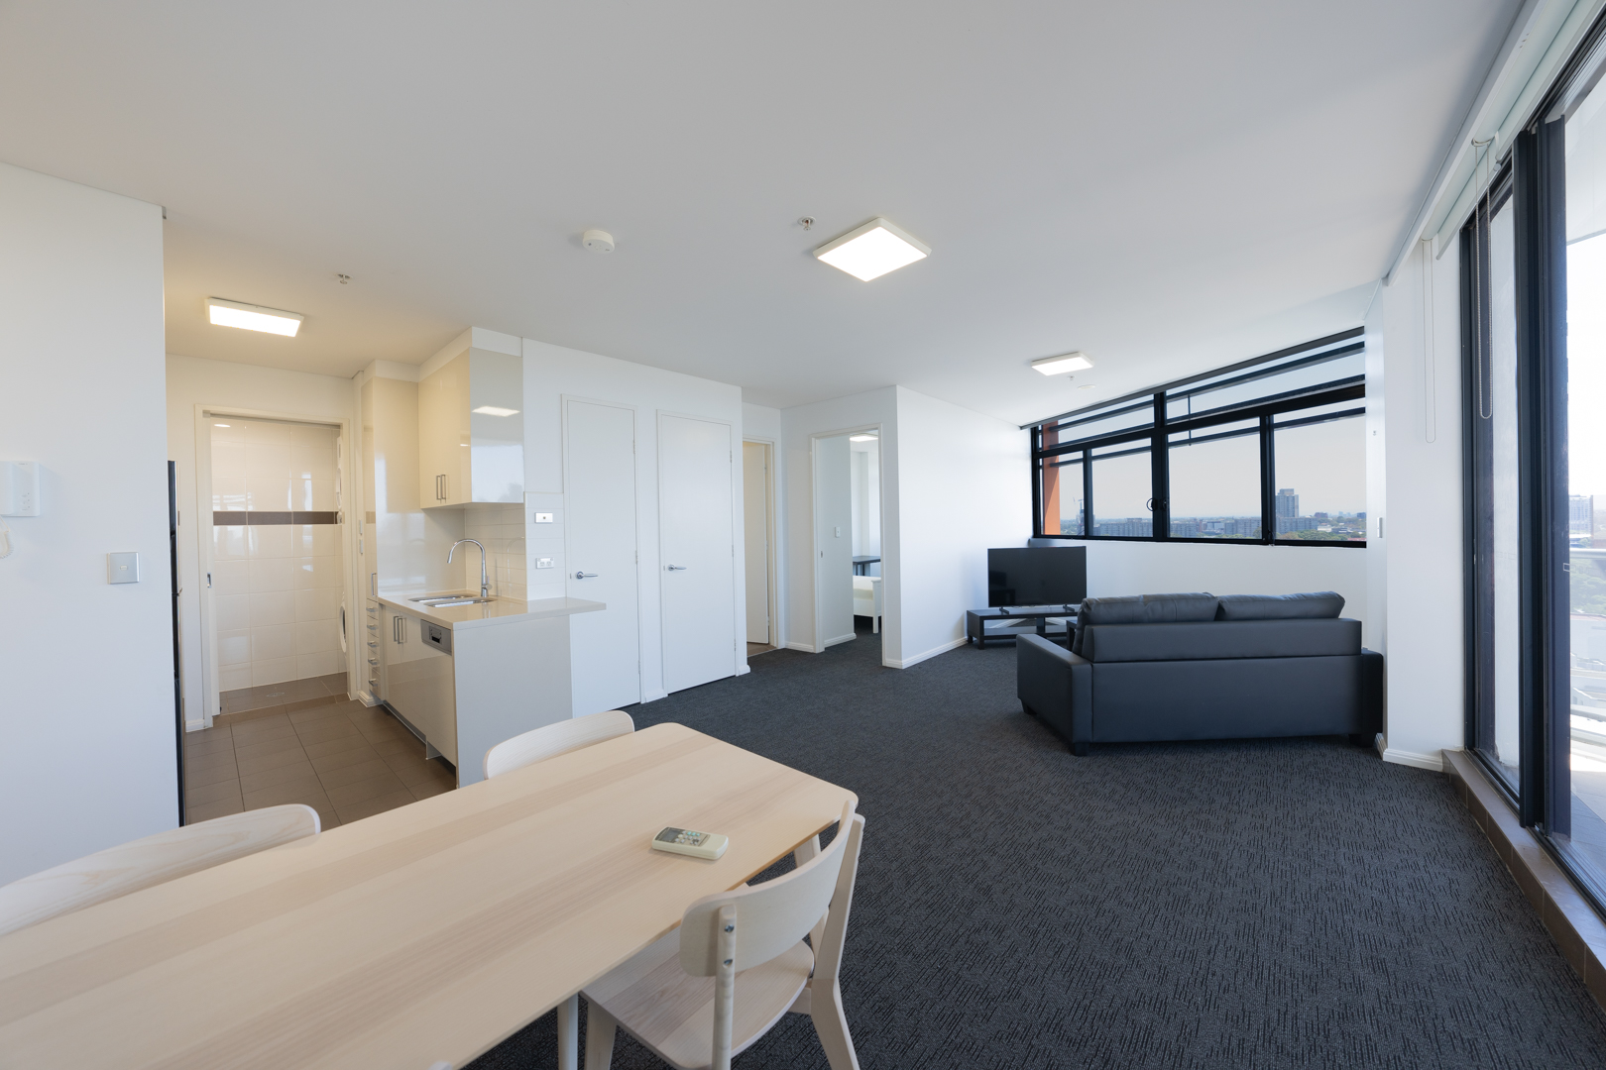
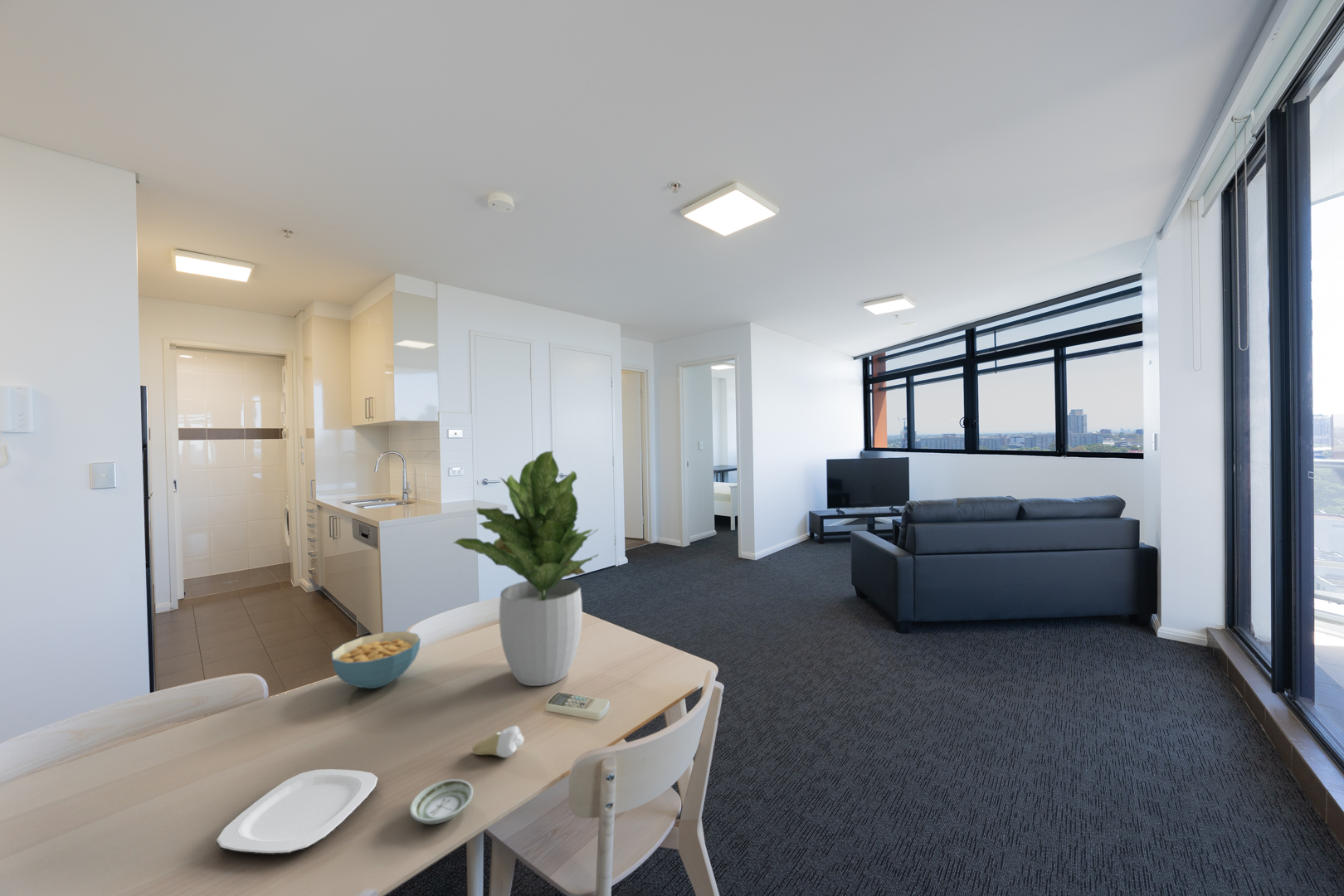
+ tooth [471,725,525,758]
+ plate [216,768,378,855]
+ saucer [409,778,475,825]
+ cereal bowl [331,631,421,689]
+ potted plant [452,450,599,687]
